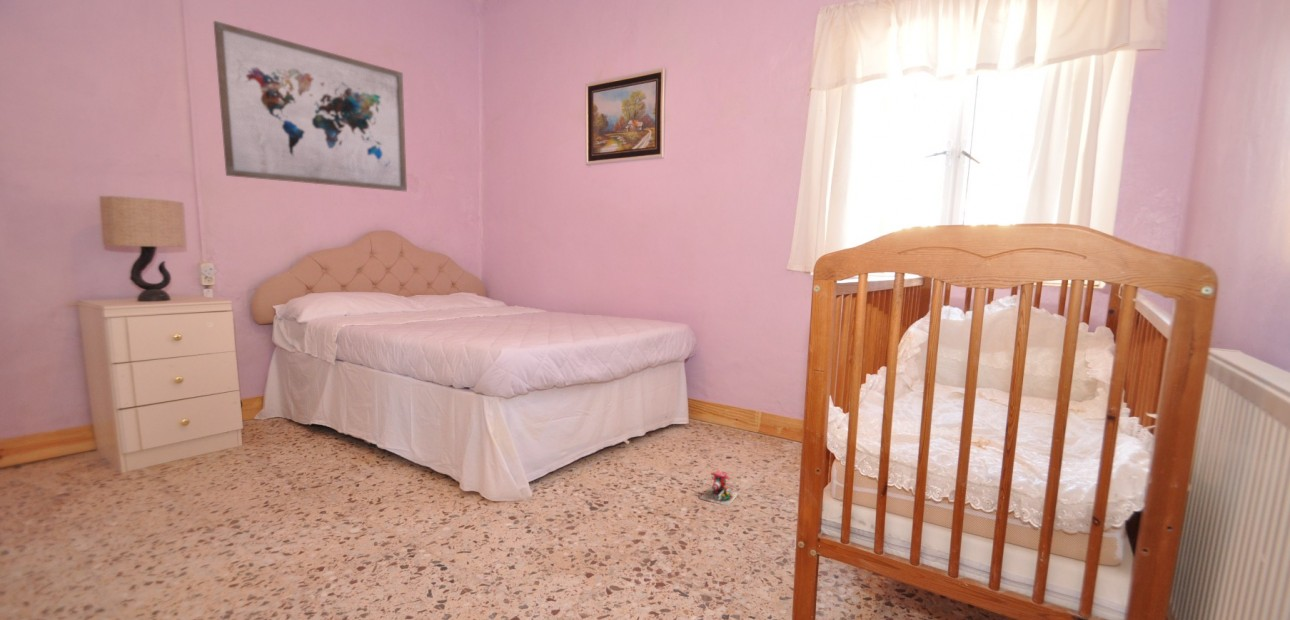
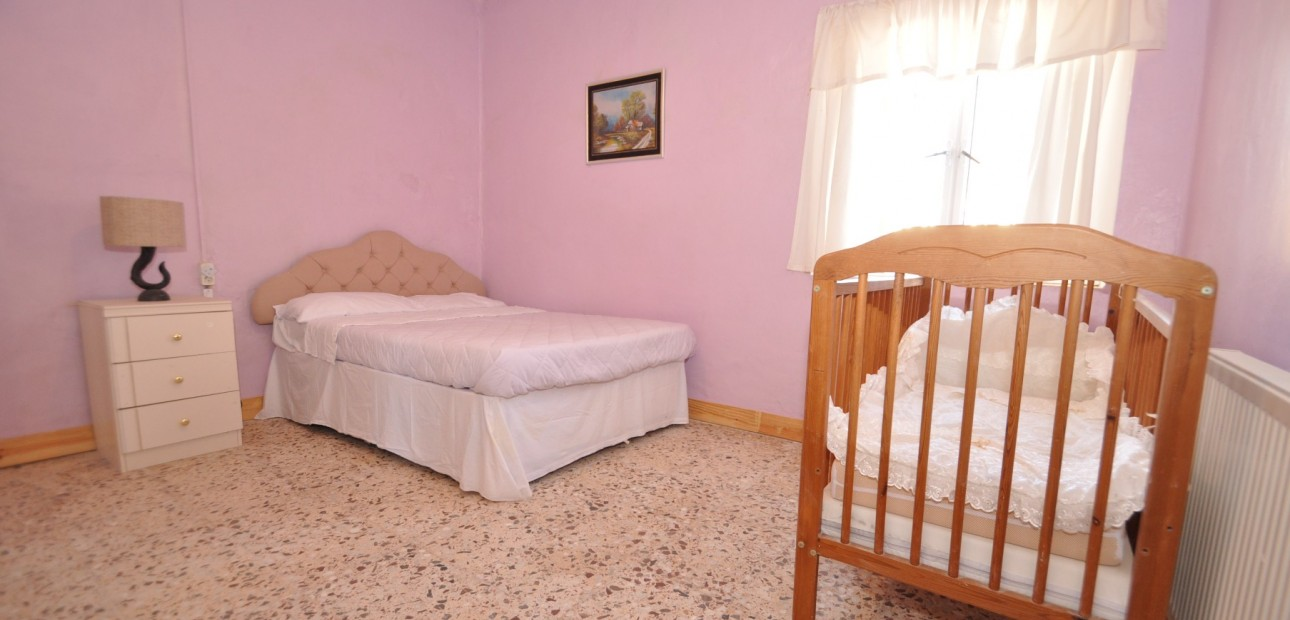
- wall art [213,20,408,192]
- toy train [699,469,740,507]
